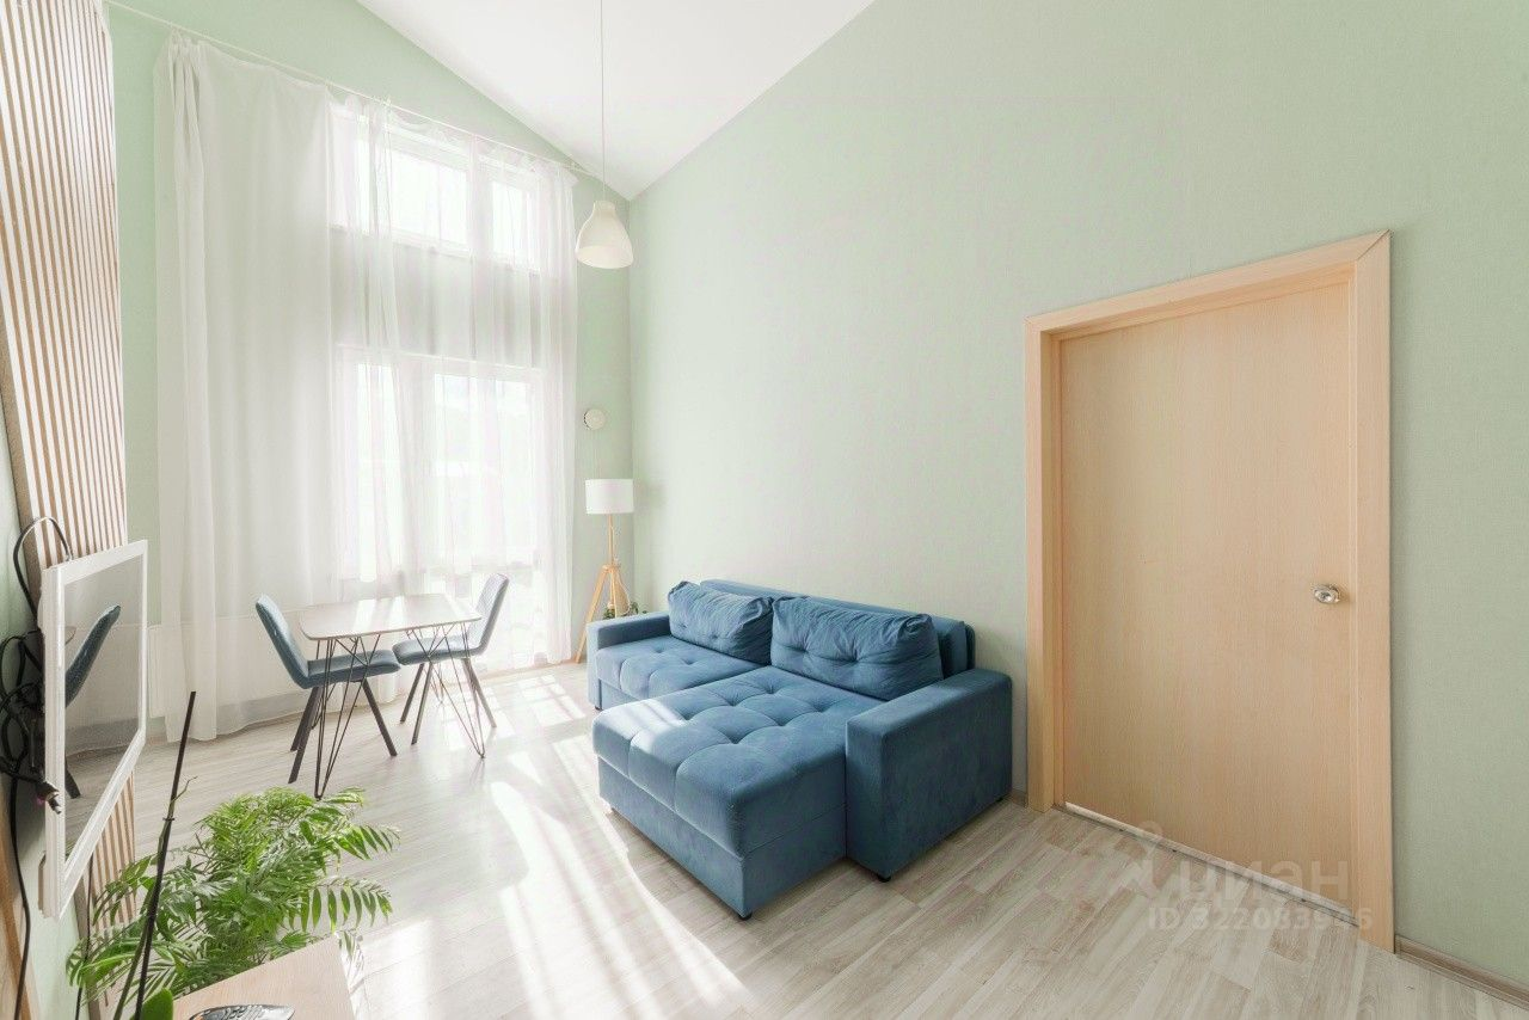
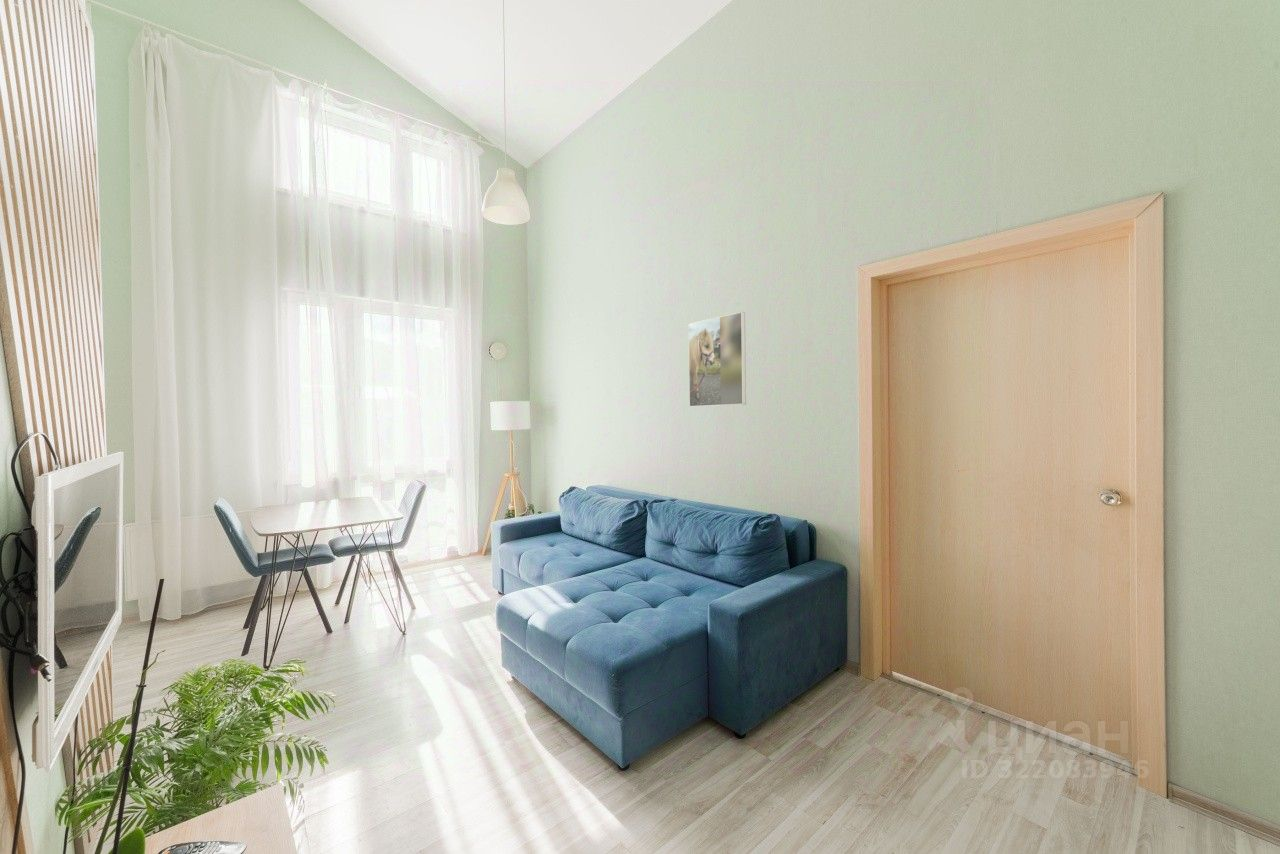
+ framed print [687,311,747,408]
